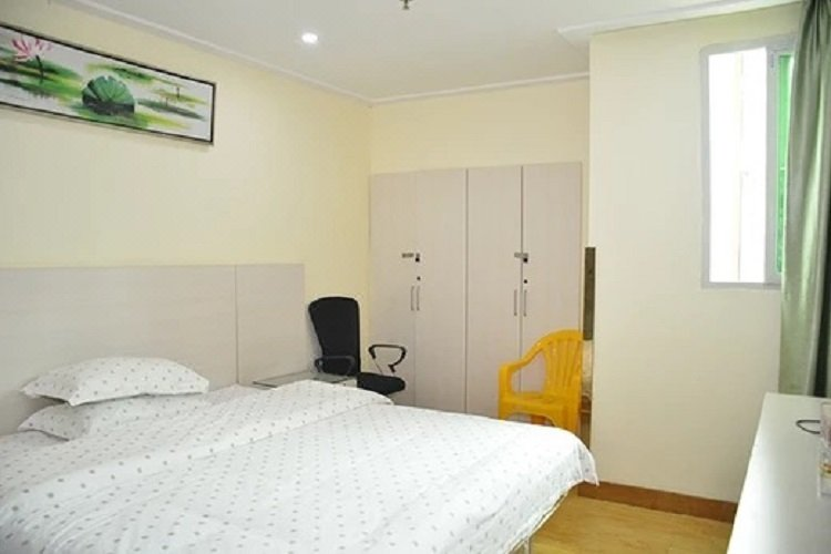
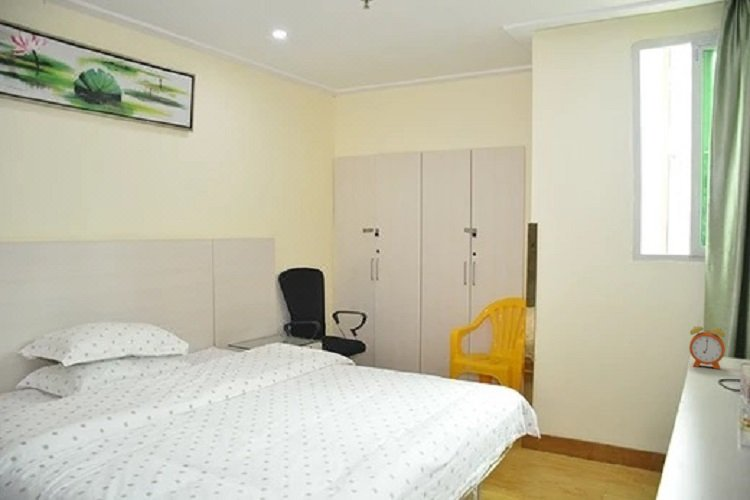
+ alarm clock [688,319,726,370]
